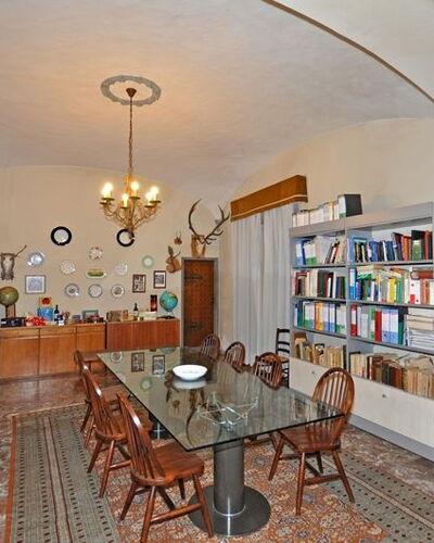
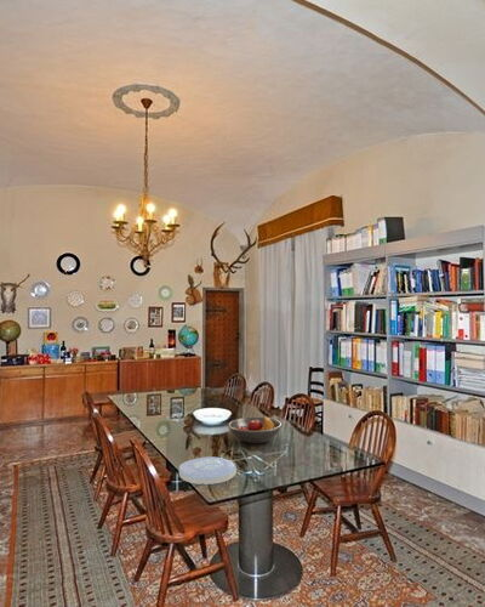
+ plate [178,455,238,486]
+ fruit bowl [227,414,284,444]
